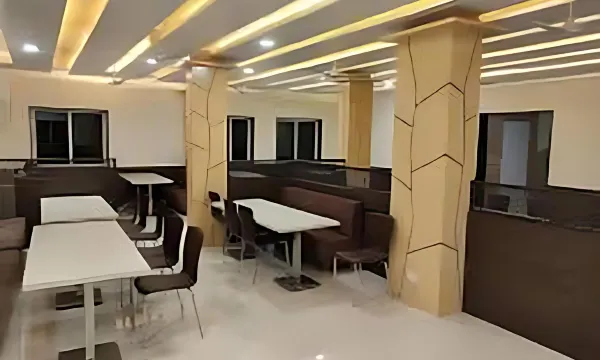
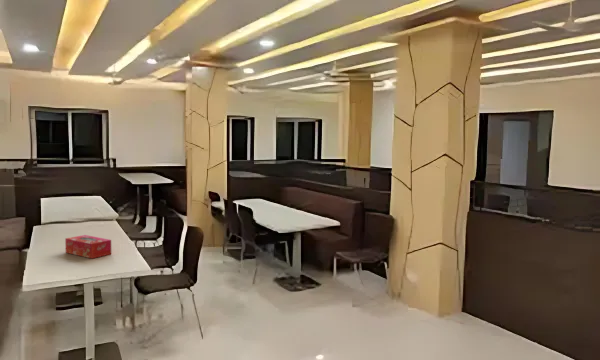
+ tissue box [64,234,112,259]
